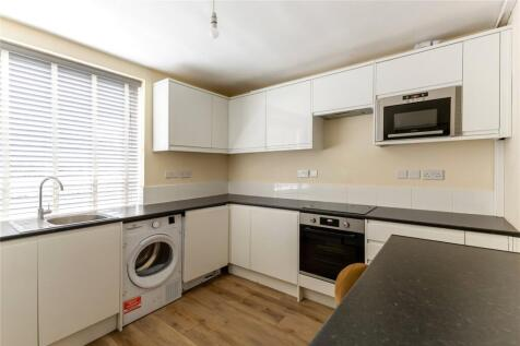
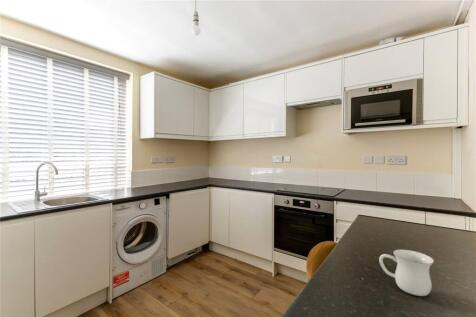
+ mug [378,249,435,297]
